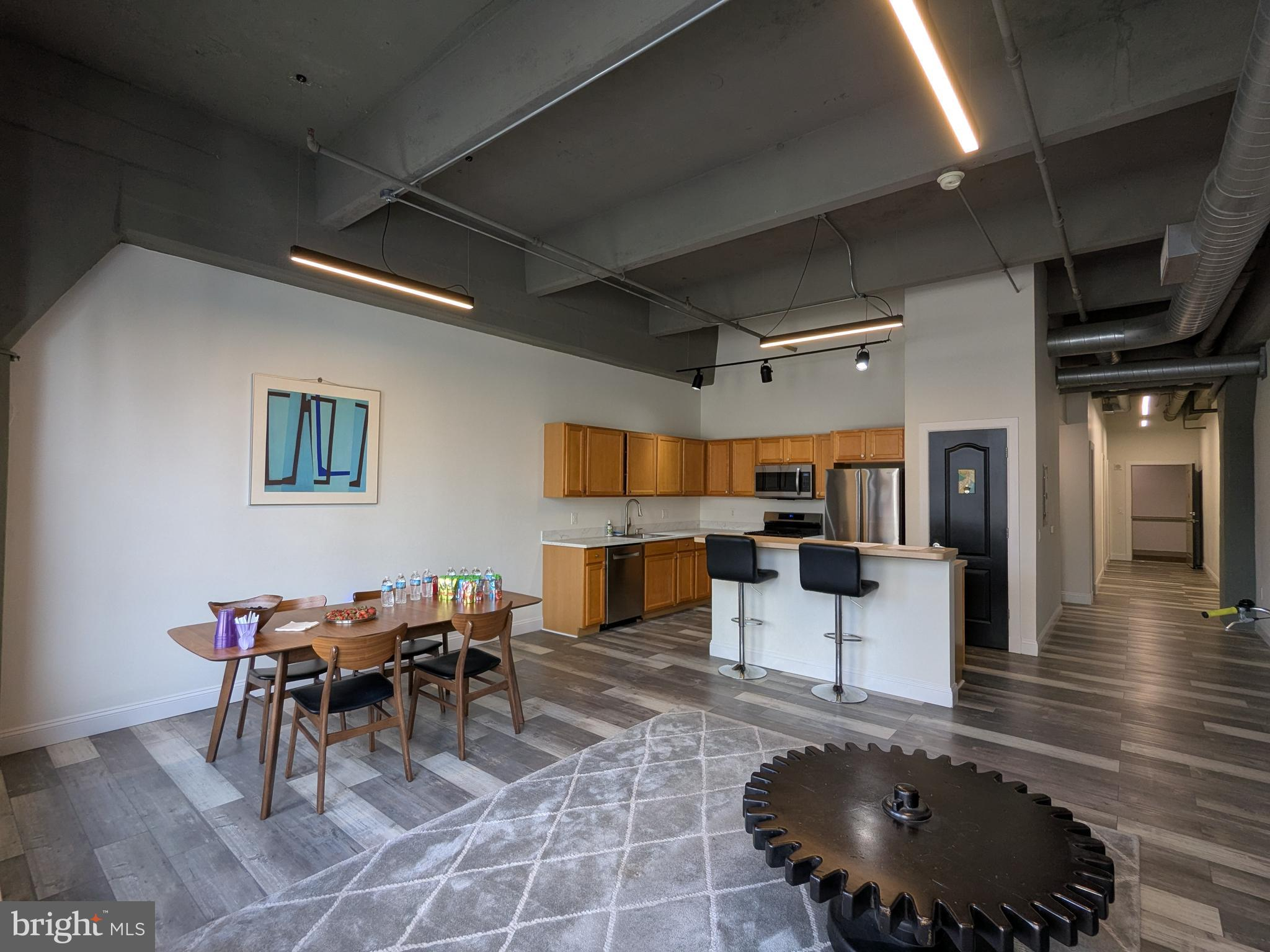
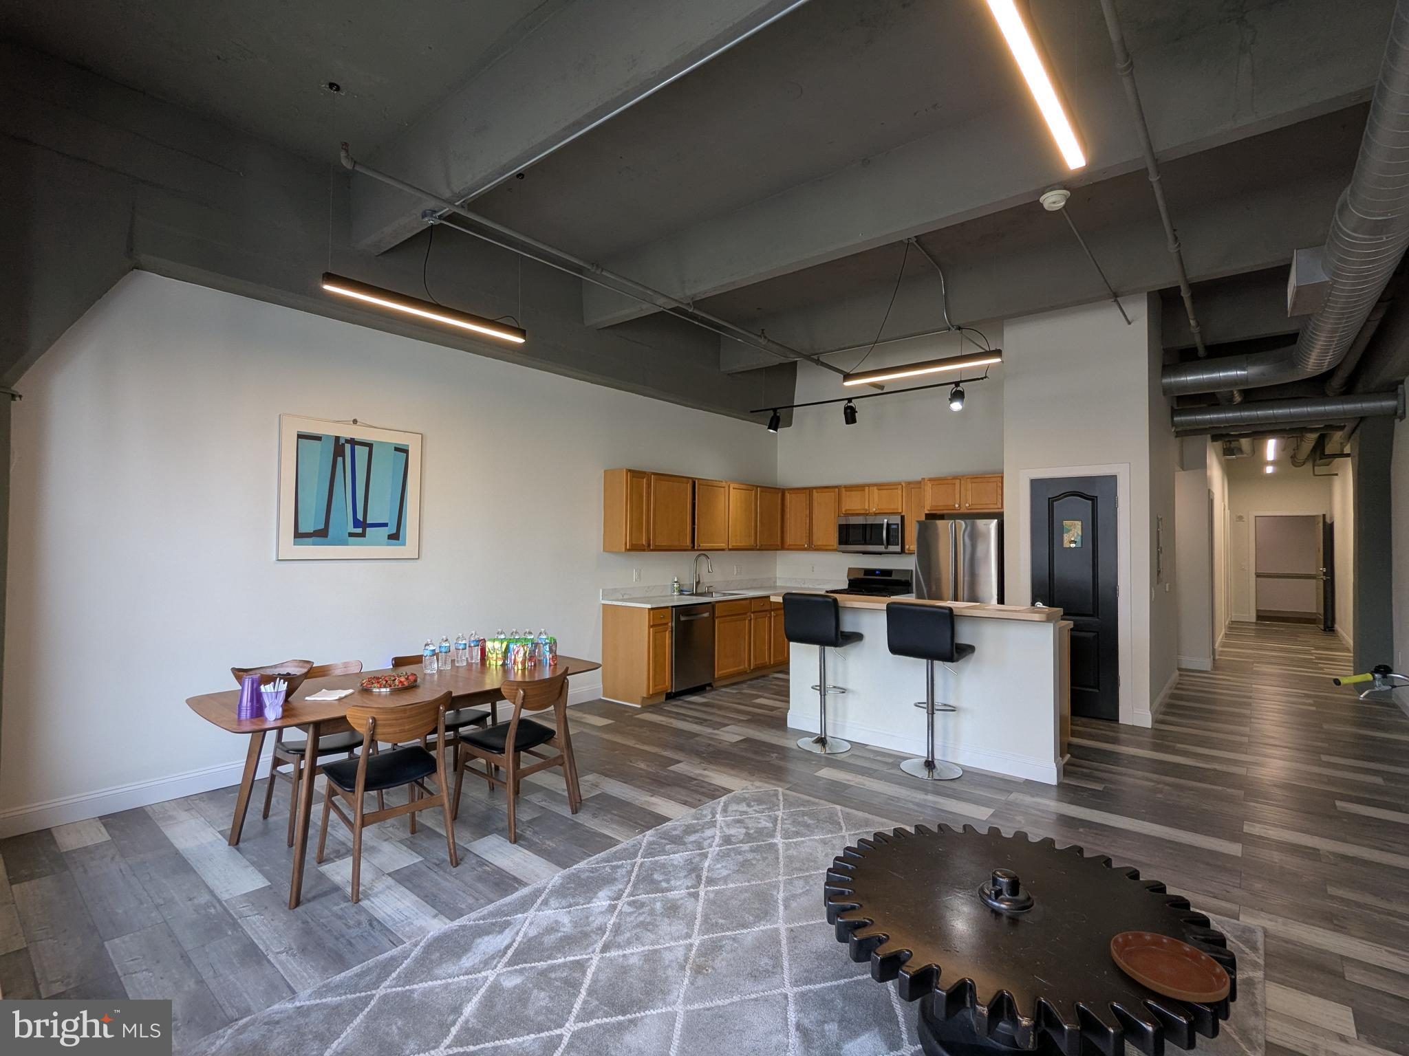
+ saucer [1109,931,1230,1003]
